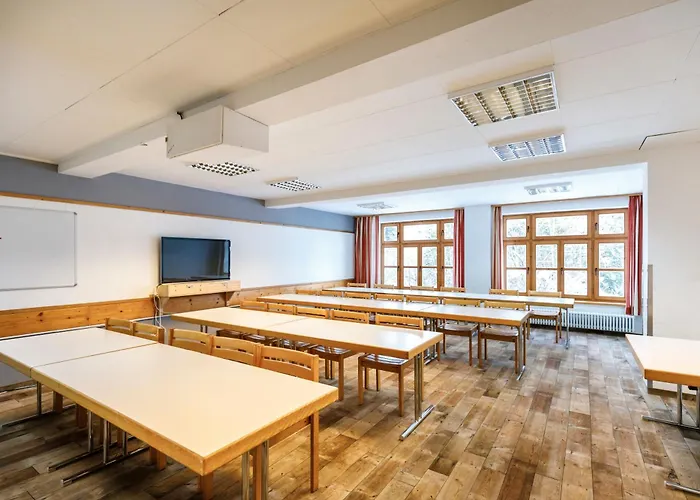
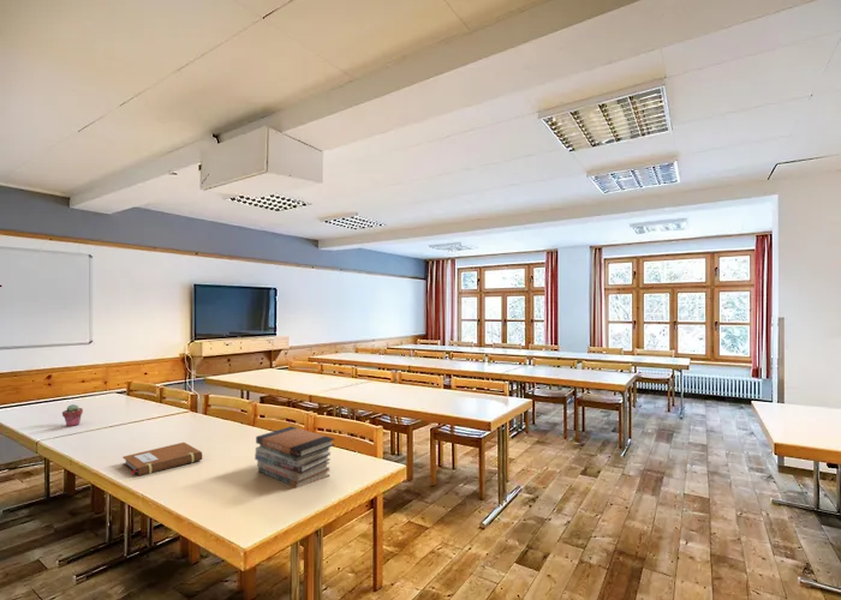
+ potted succulent [61,403,84,427]
+ notebook [121,442,203,478]
+ book stack [254,425,336,490]
